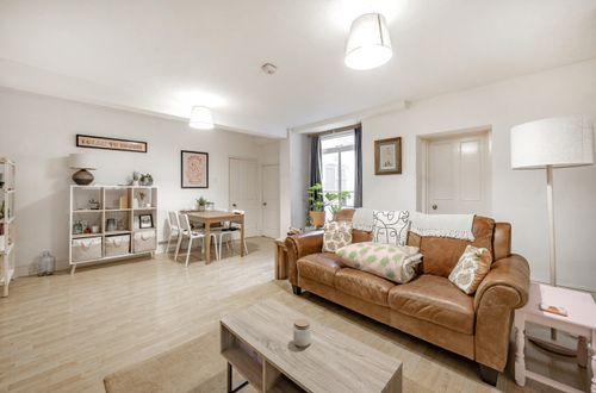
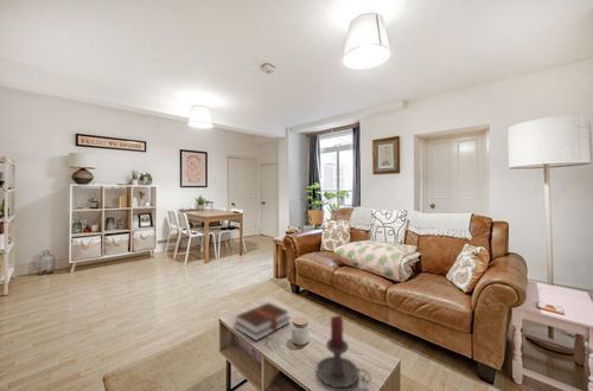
+ candle holder [315,314,372,389]
+ hardback book [232,302,291,341]
